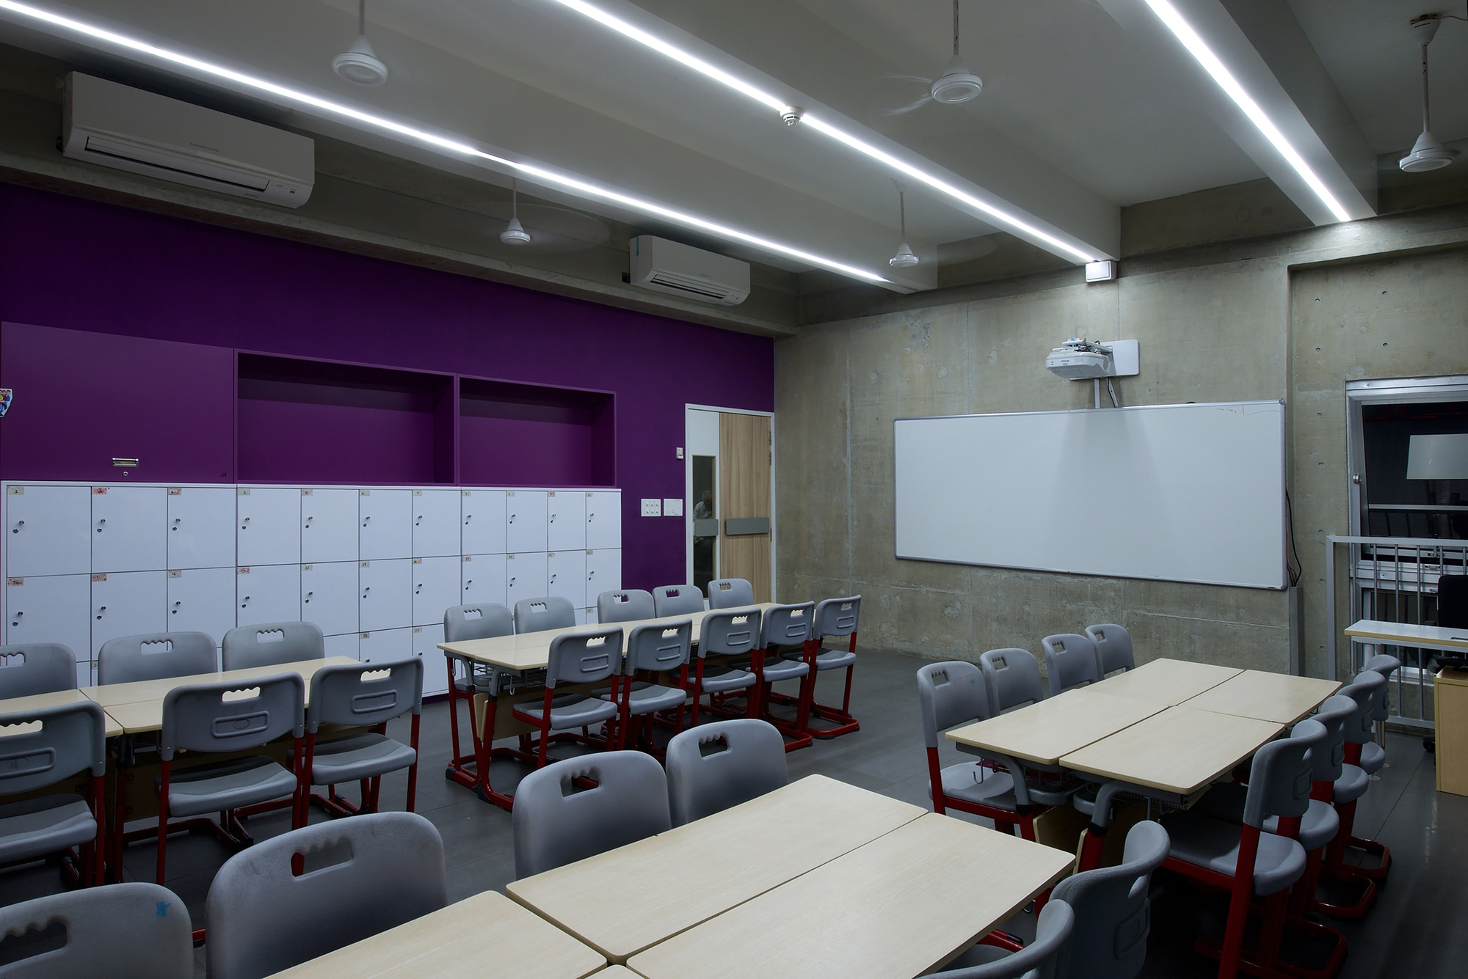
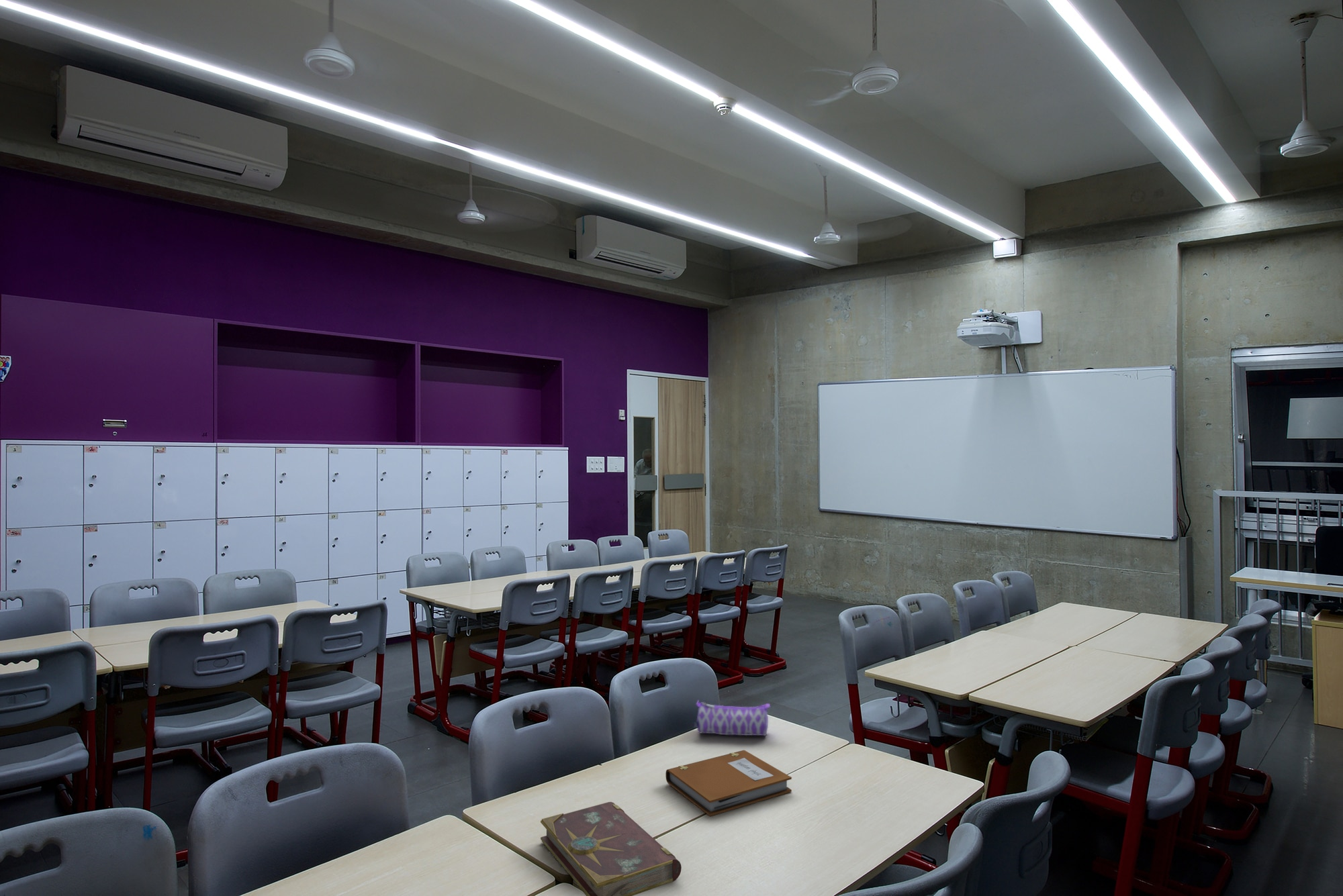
+ notebook [665,750,792,817]
+ book [540,801,682,896]
+ pencil case [693,699,771,736]
